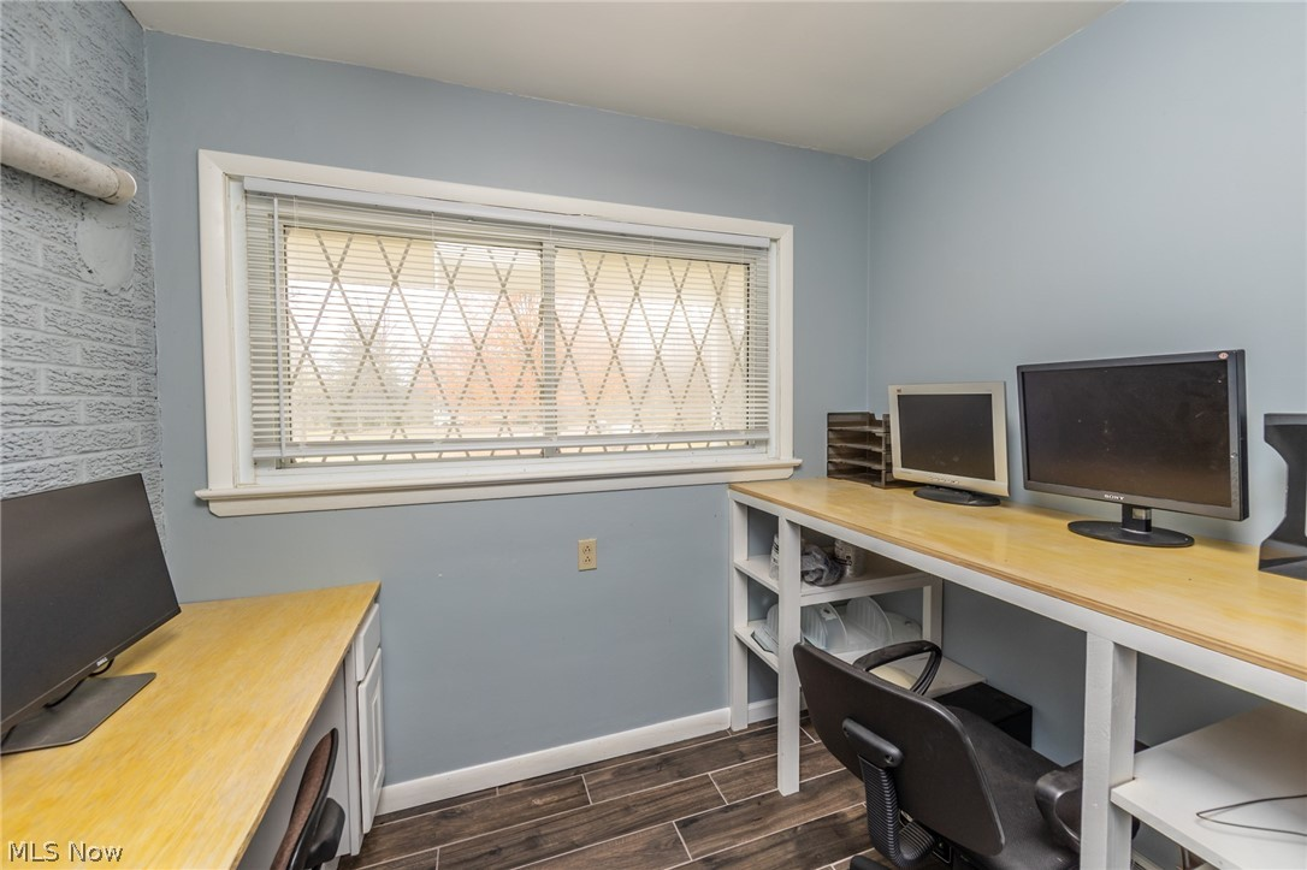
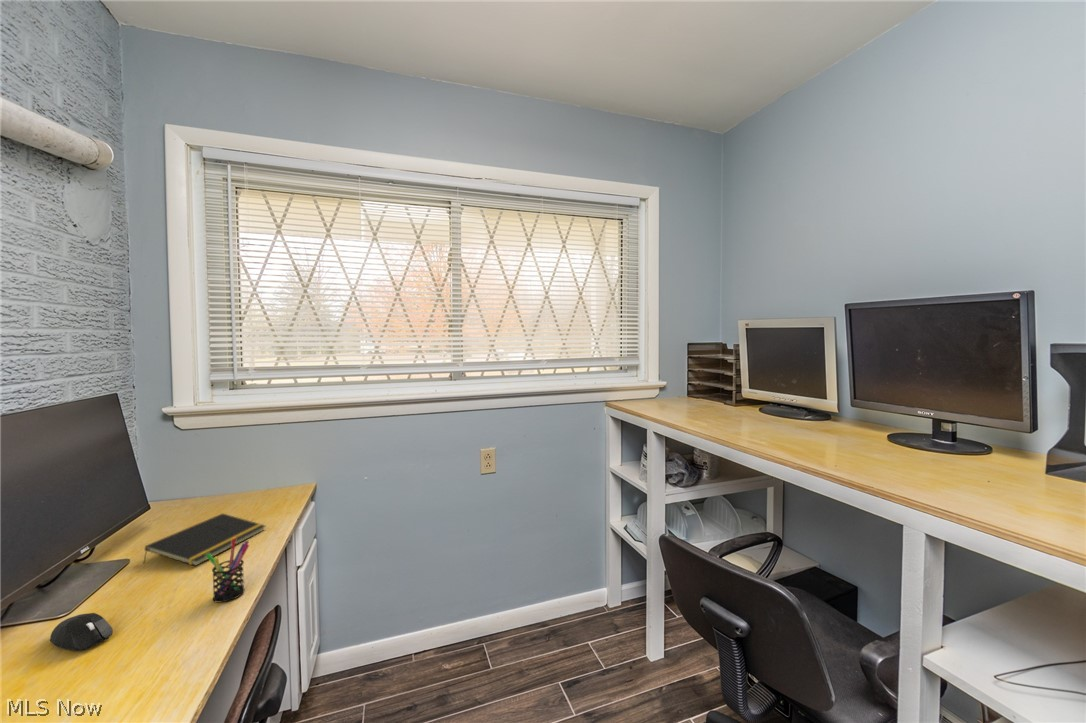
+ notepad [142,512,267,567]
+ pen holder [205,538,250,603]
+ mouse [49,612,114,652]
